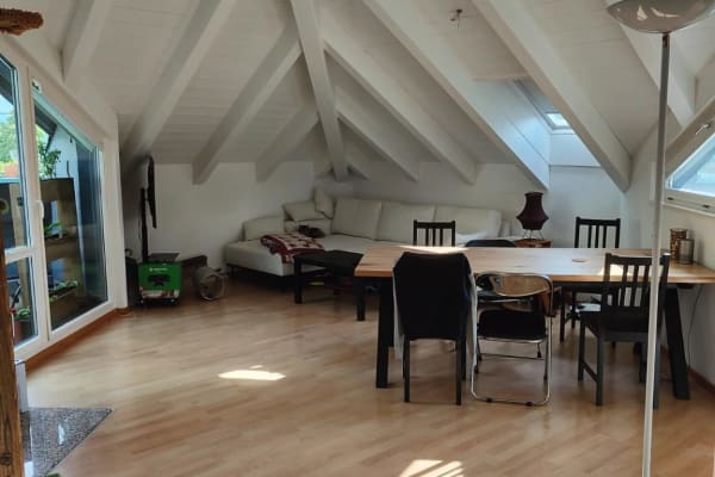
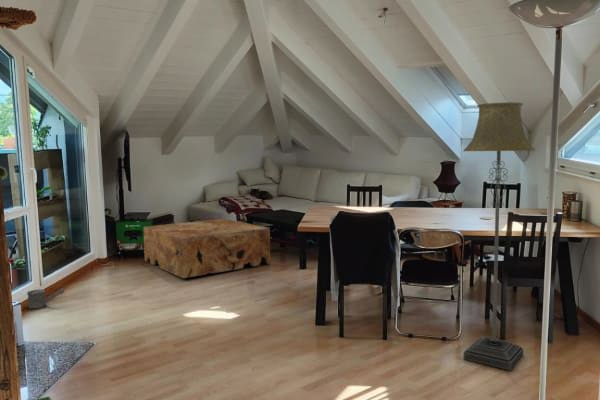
+ floor lamp [463,101,536,371]
+ watering can [26,288,65,310]
+ coffee table [143,218,271,279]
